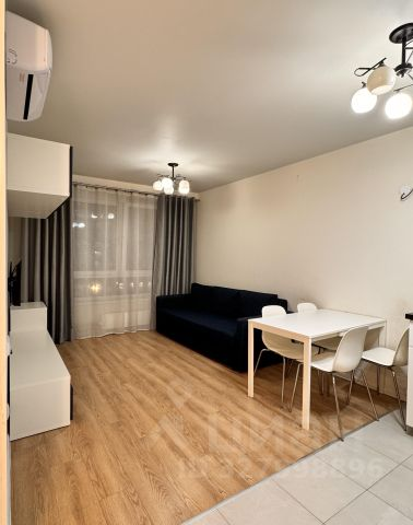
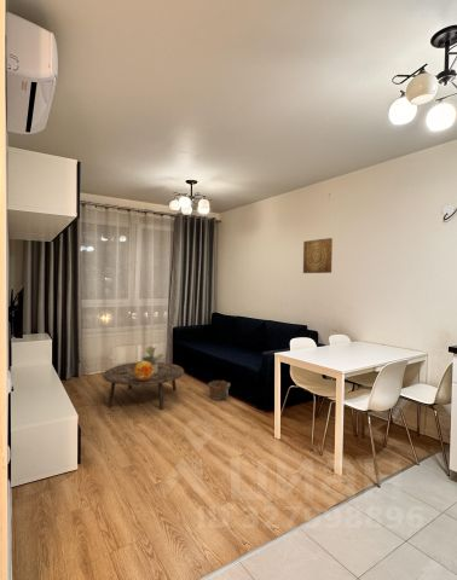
+ coffee table [102,361,185,411]
+ clay pot [207,379,231,401]
+ wall art [302,237,334,274]
+ potted plant [141,344,164,373]
+ decorative sphere [134,360,154,381]
